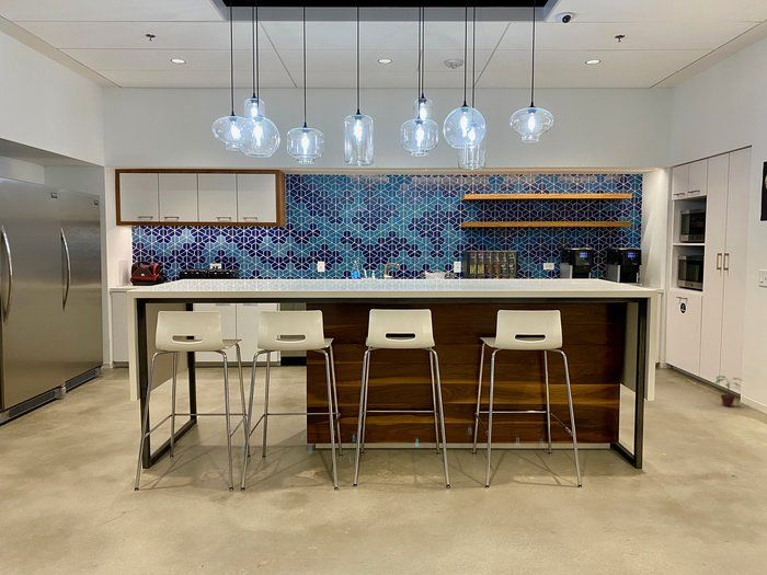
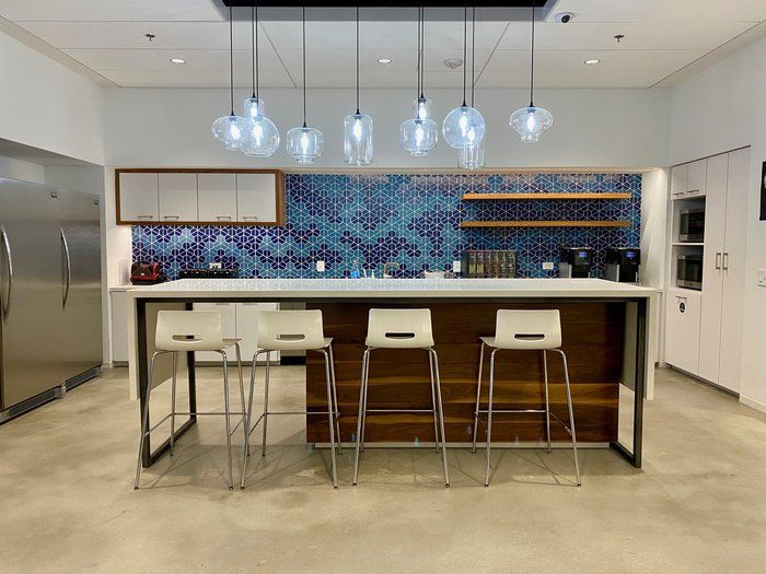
- potted plant [714,375,743,407]
